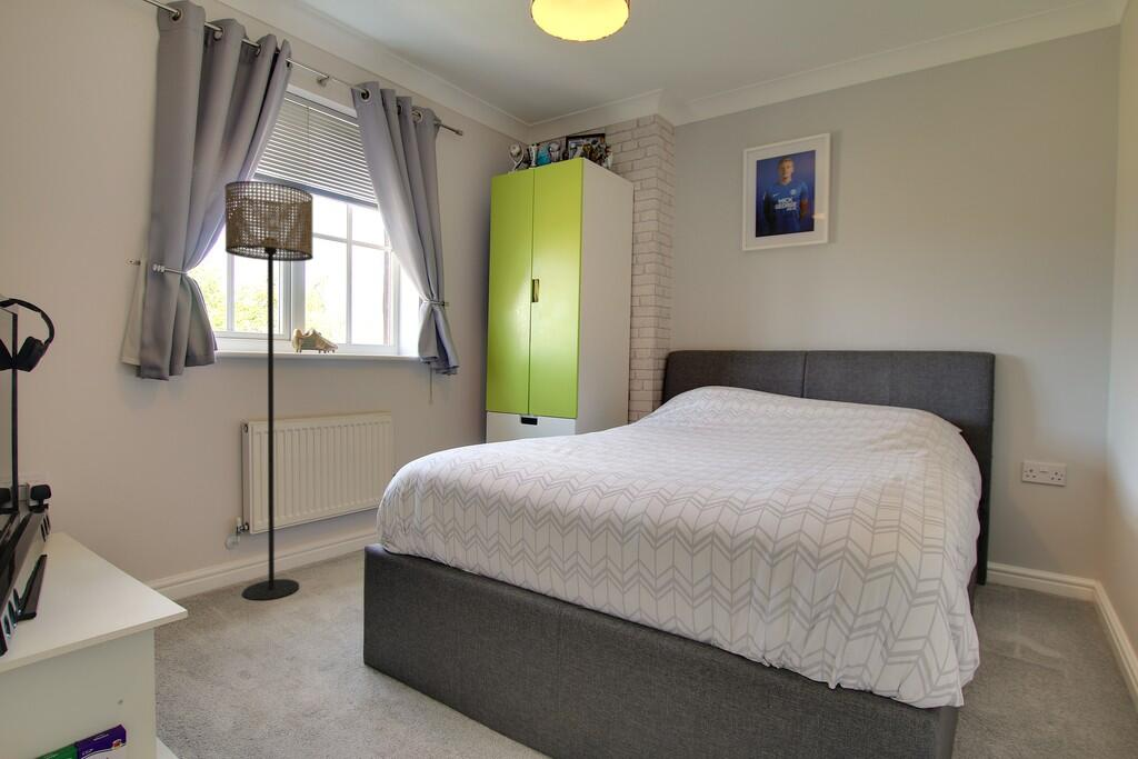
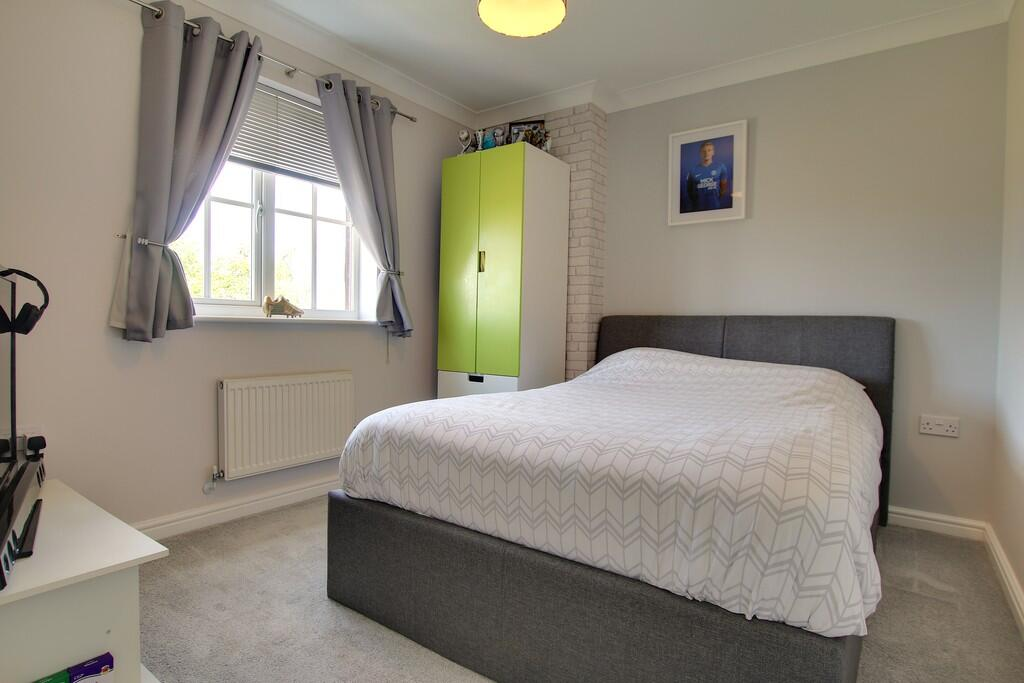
- floor lamp [223,180,315,601]
